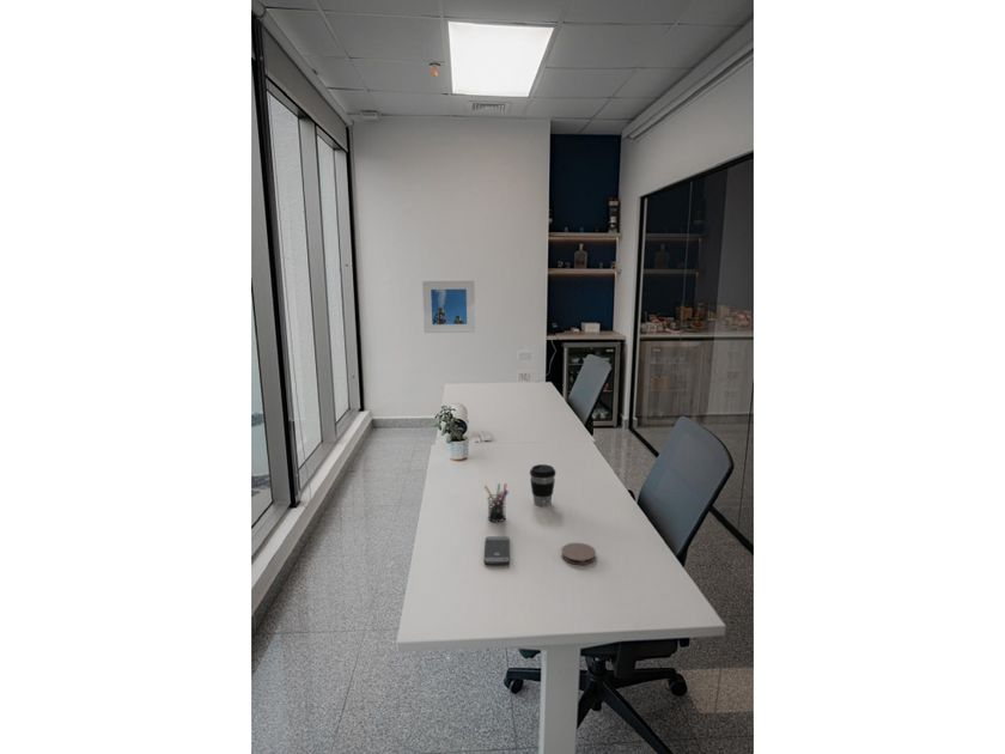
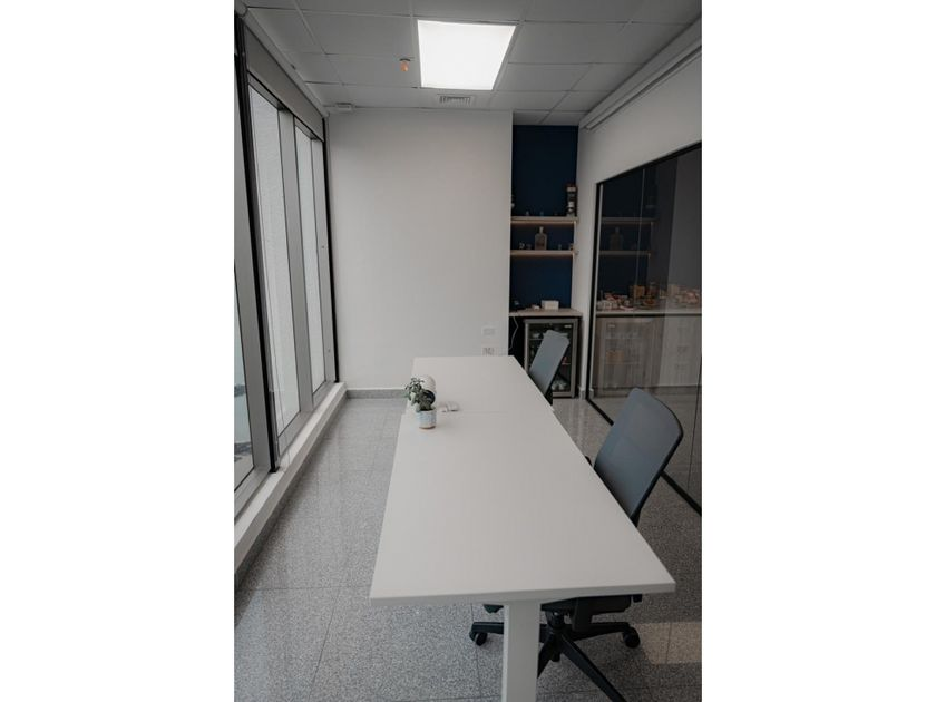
- coffee cup [529,463,558,507]
- pen holder [483,482,510,523]
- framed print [421,280,476,334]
- smartphone [483,535,511,565]
- coaster [560,541,597,566]
